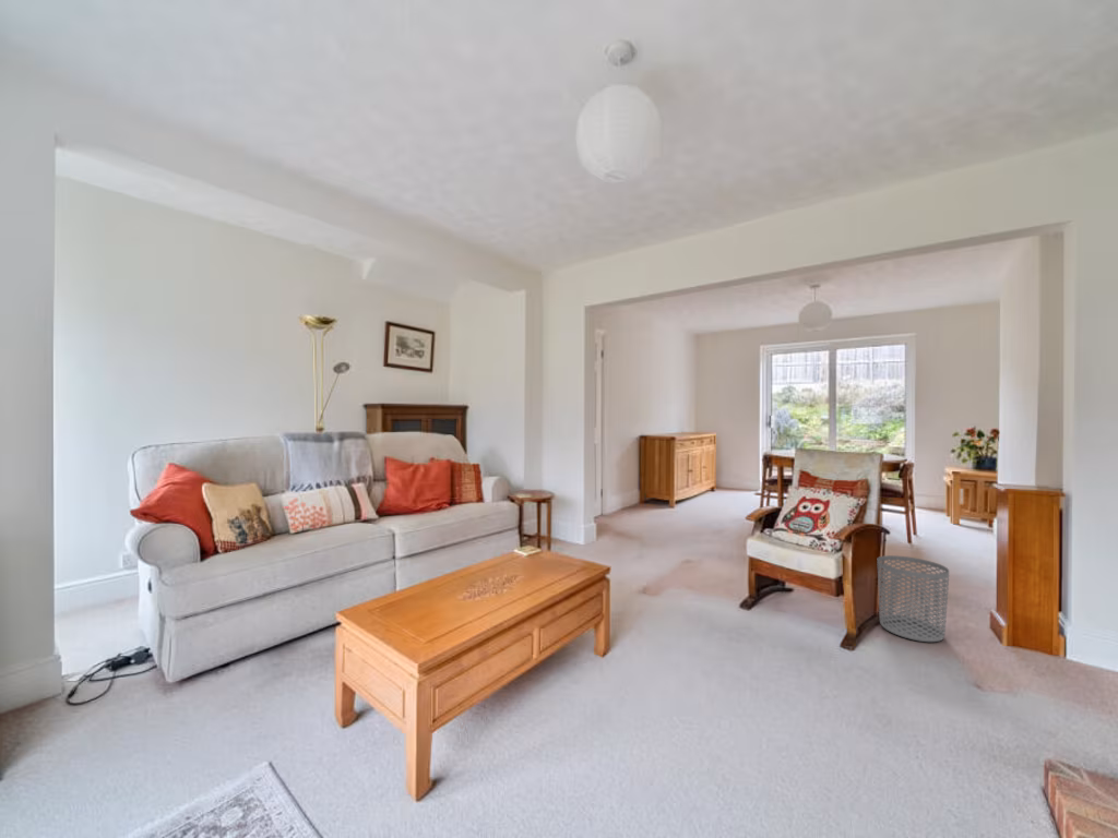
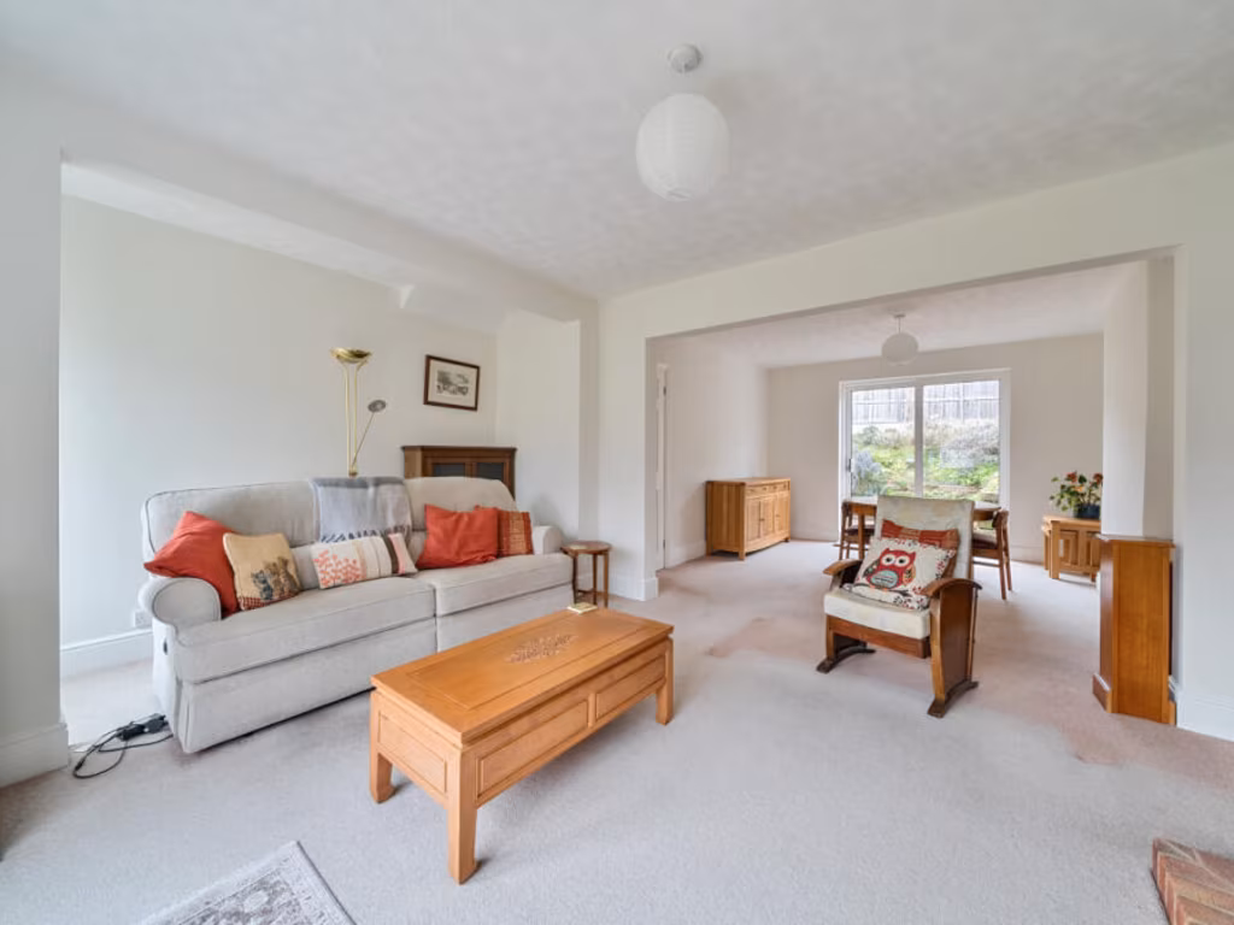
- waste bin [877,554,950,643]
